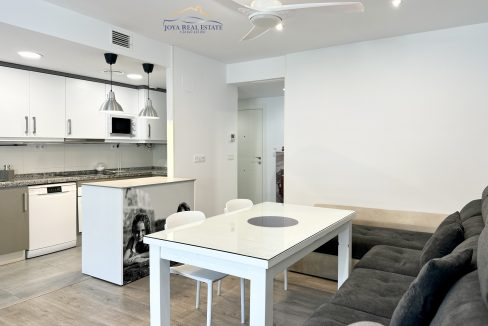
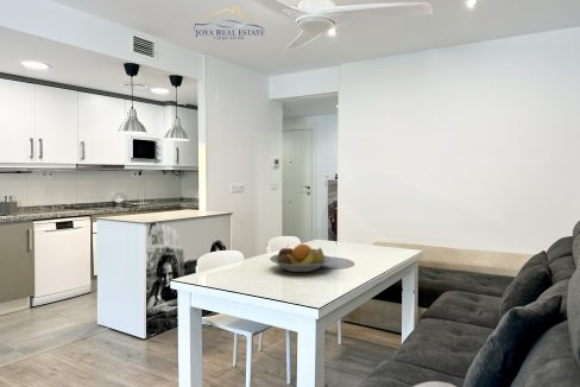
+ fruit bowl [269,243,332,273]
